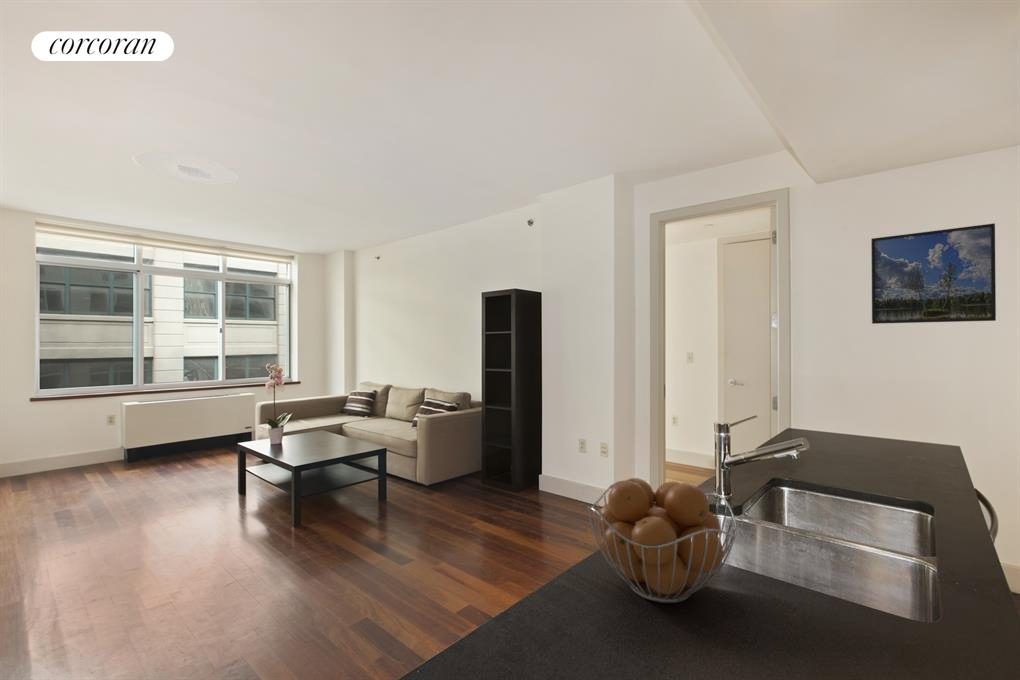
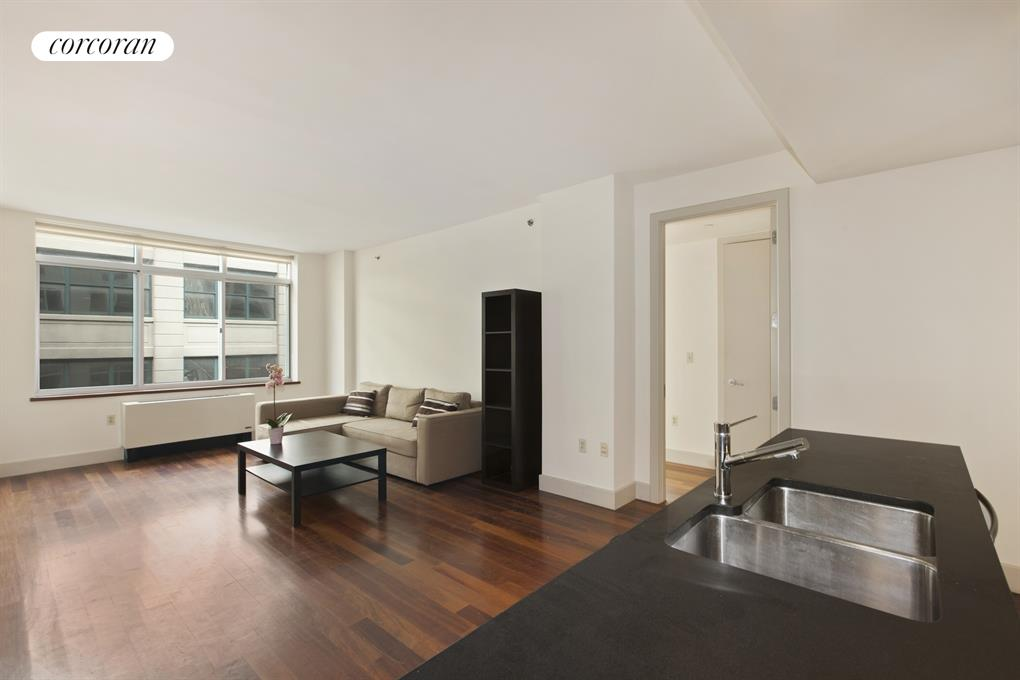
- ceiling light [131,150,240,186]
- fruit basket [586,477,738,604]
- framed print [870,222,997,325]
